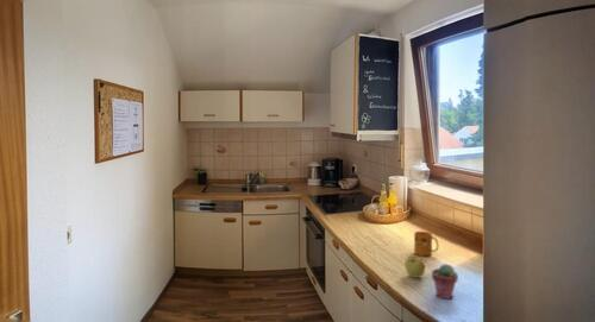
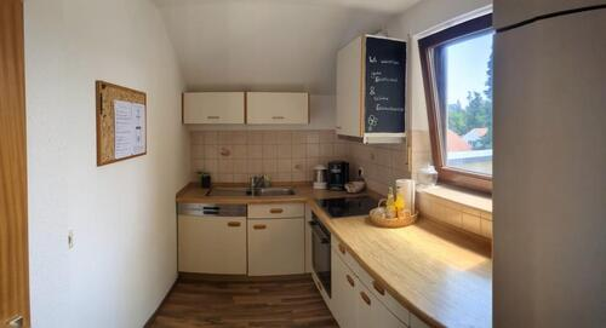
- potted succulent [431,263,459,301]
- mug [413,231,439,257]
- apple [403,255,426,279]
